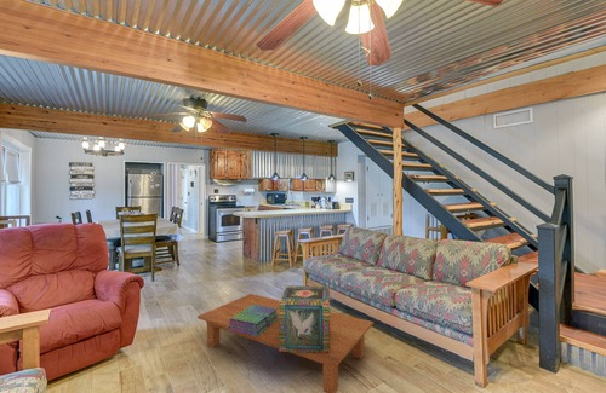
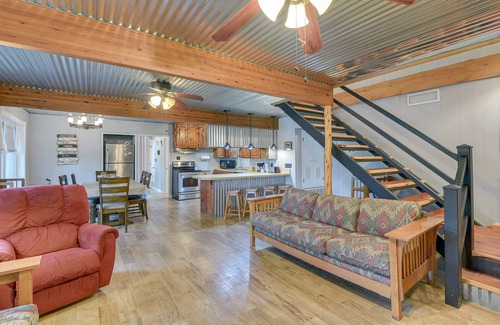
- decorative box [278,284,331,353]
- coffee table [196,293,375,393]
- stack of books [228,305,279,336]
